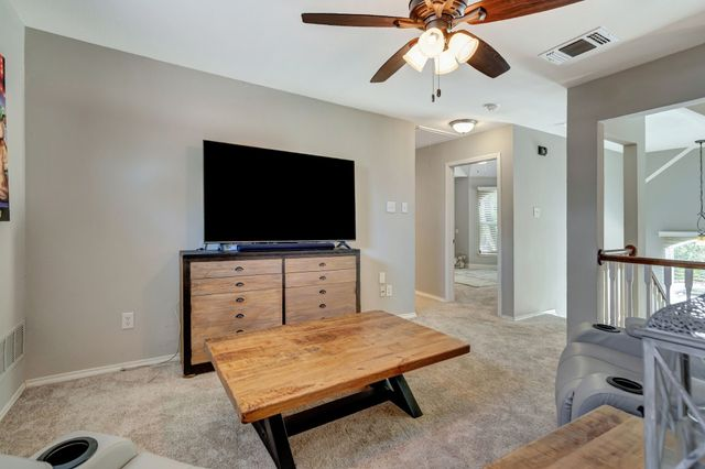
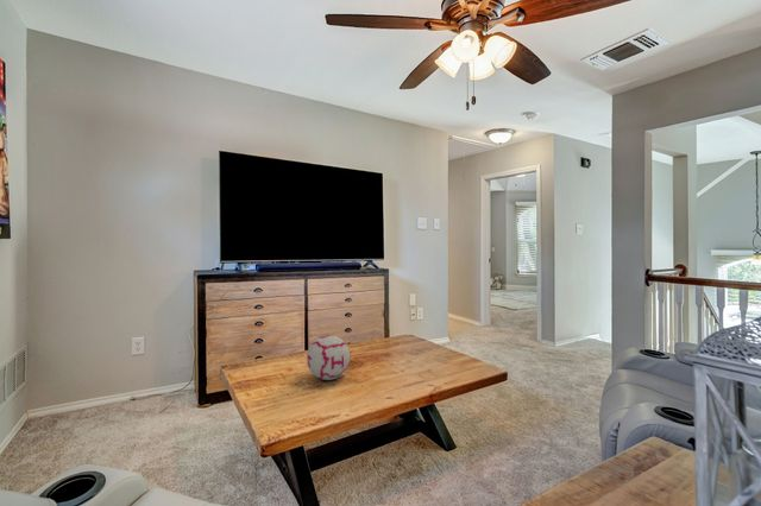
+ decorative ball [306,334,351,381]
